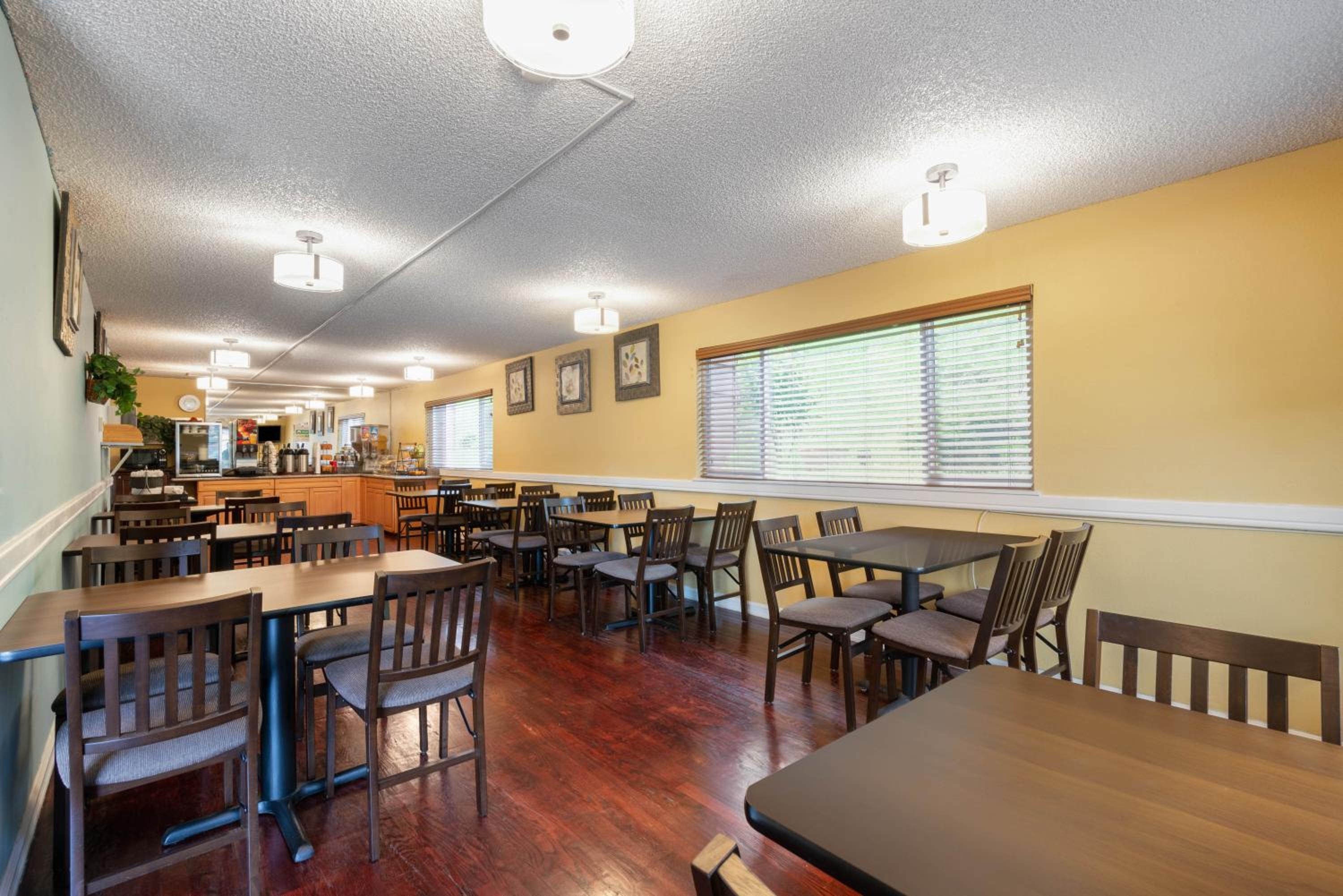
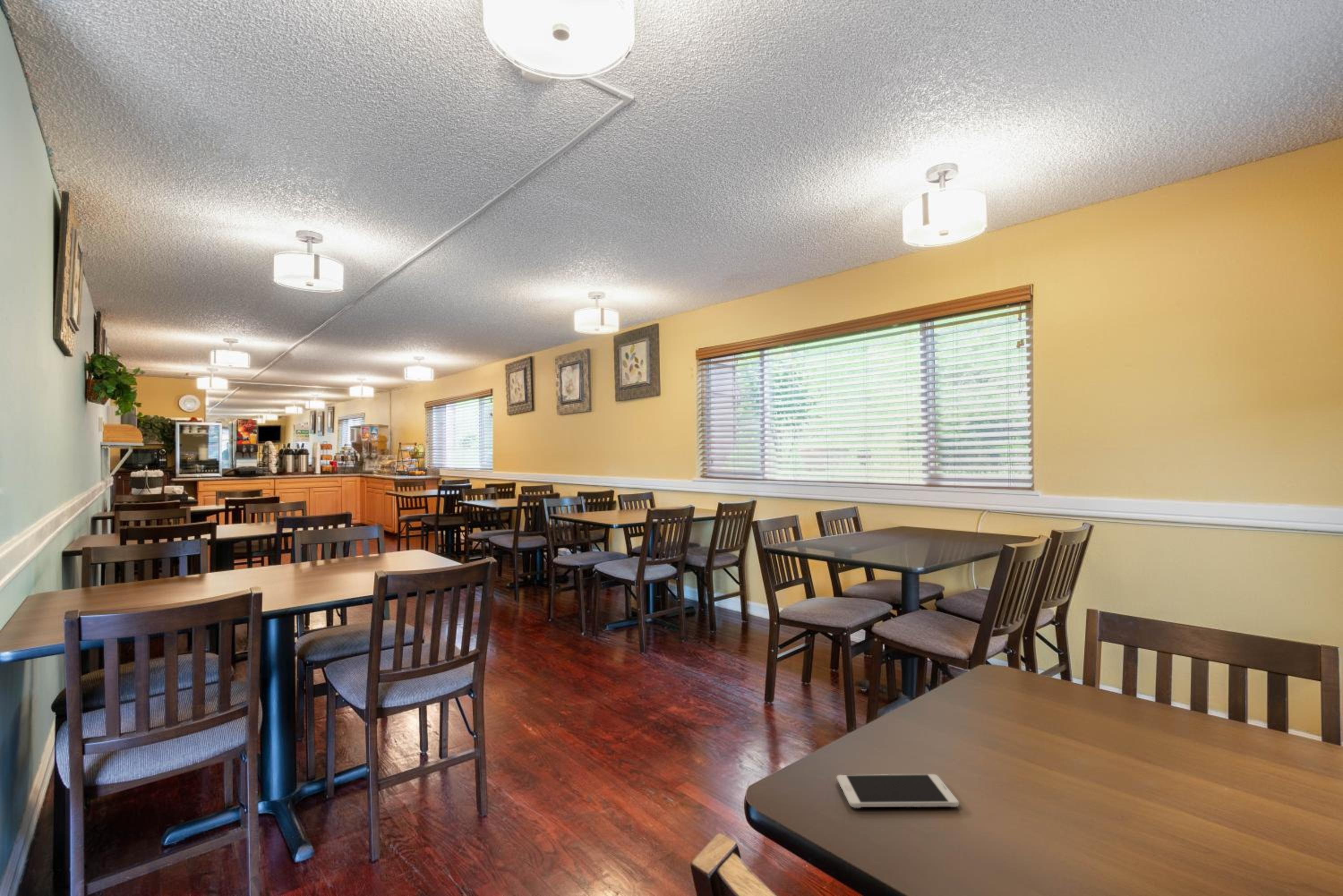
+ smartphone [836,774,960,808]
